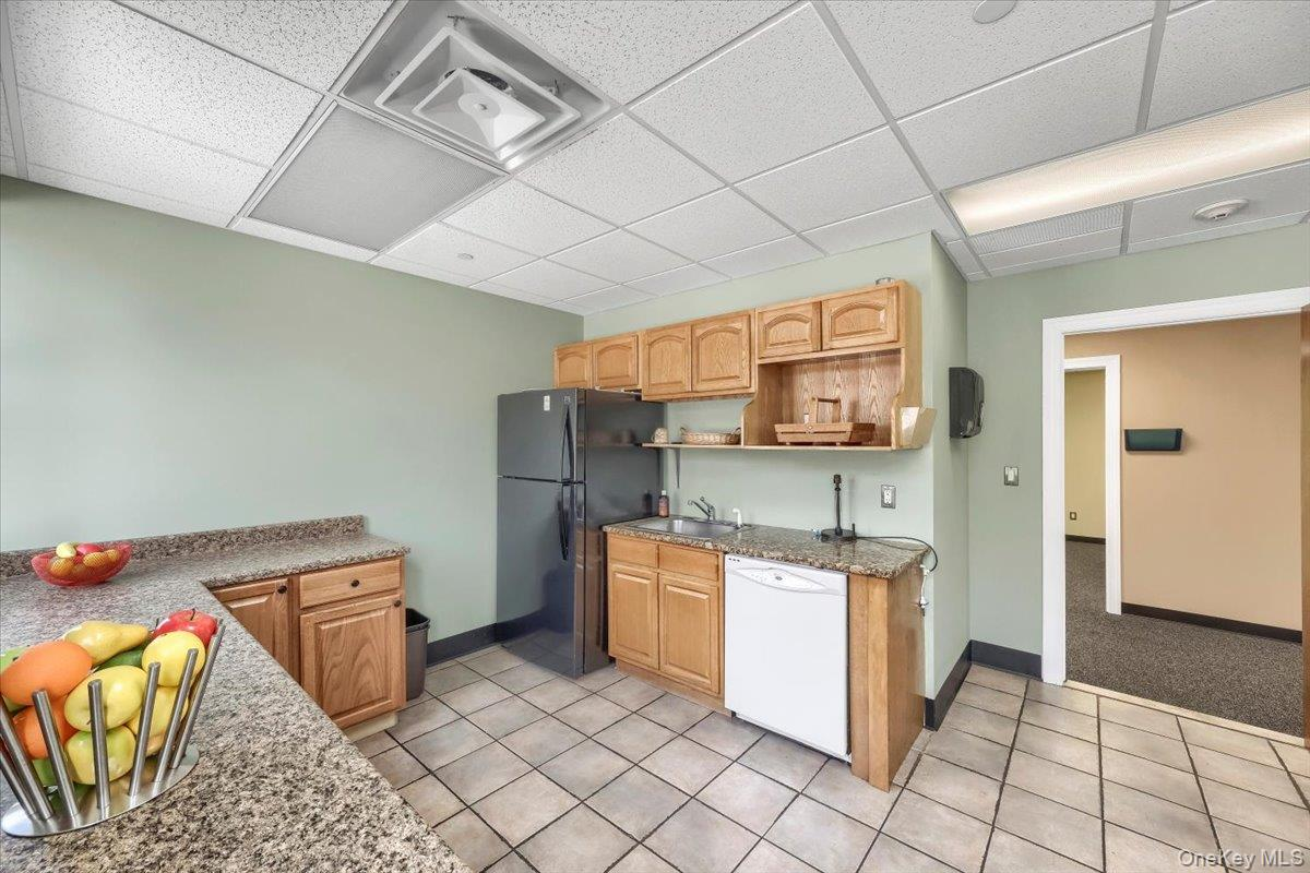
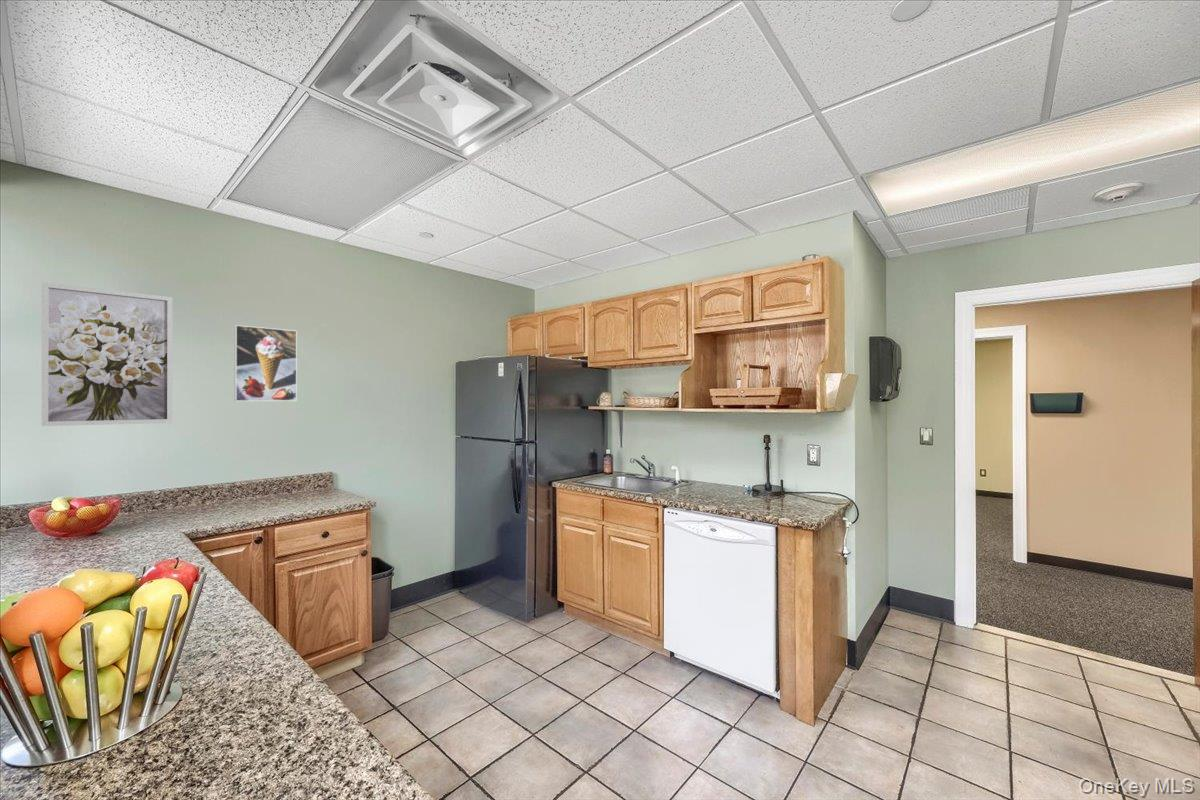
+ wall art [41,281,173,427]
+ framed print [234,324,298,402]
